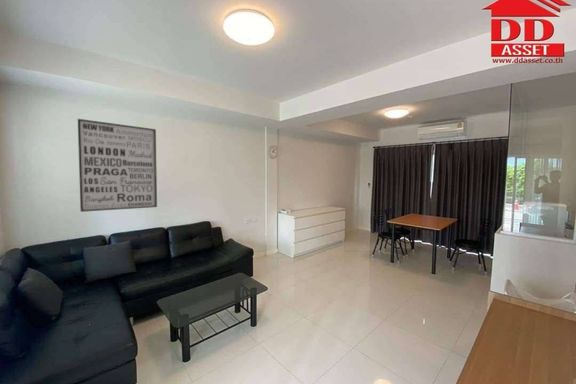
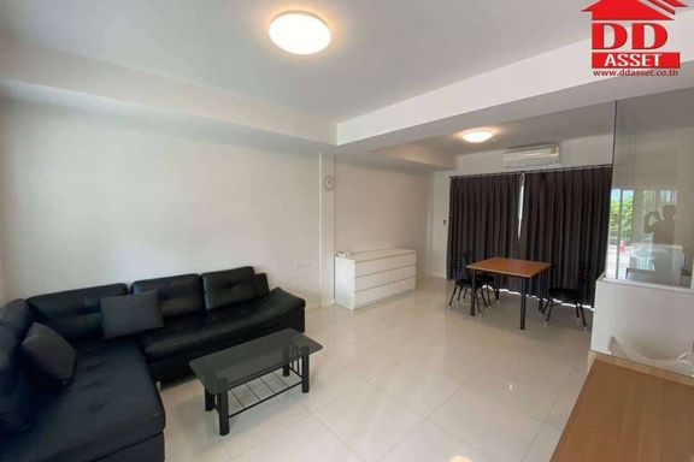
- wall art [77,118,158,213]
